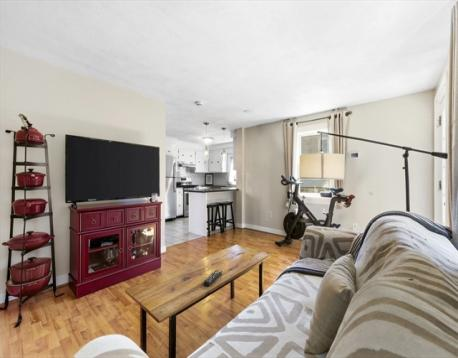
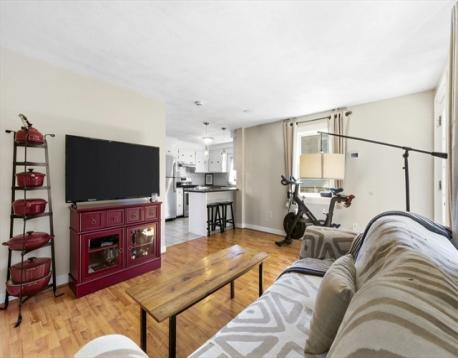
- remote control [203,269,223,287]
